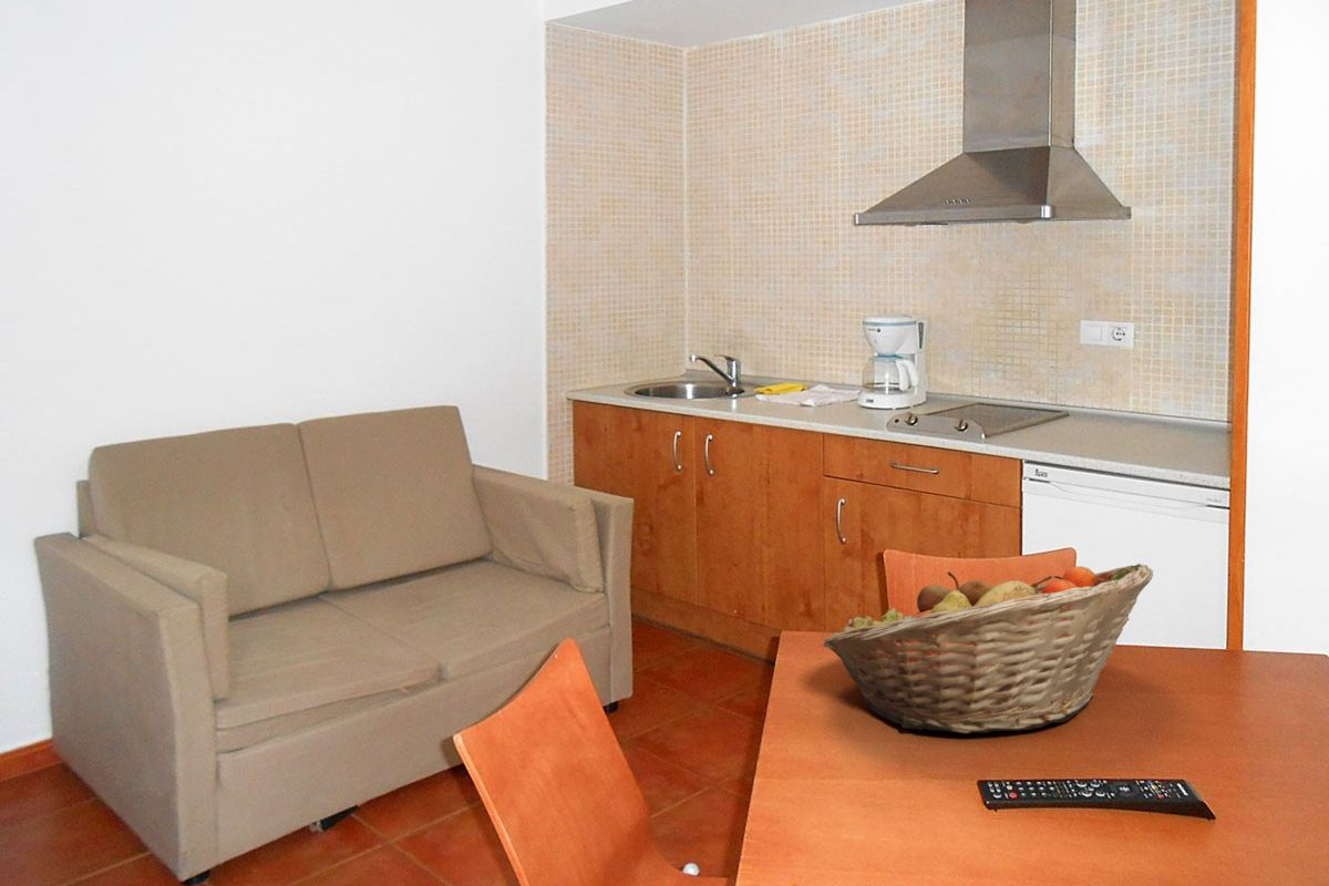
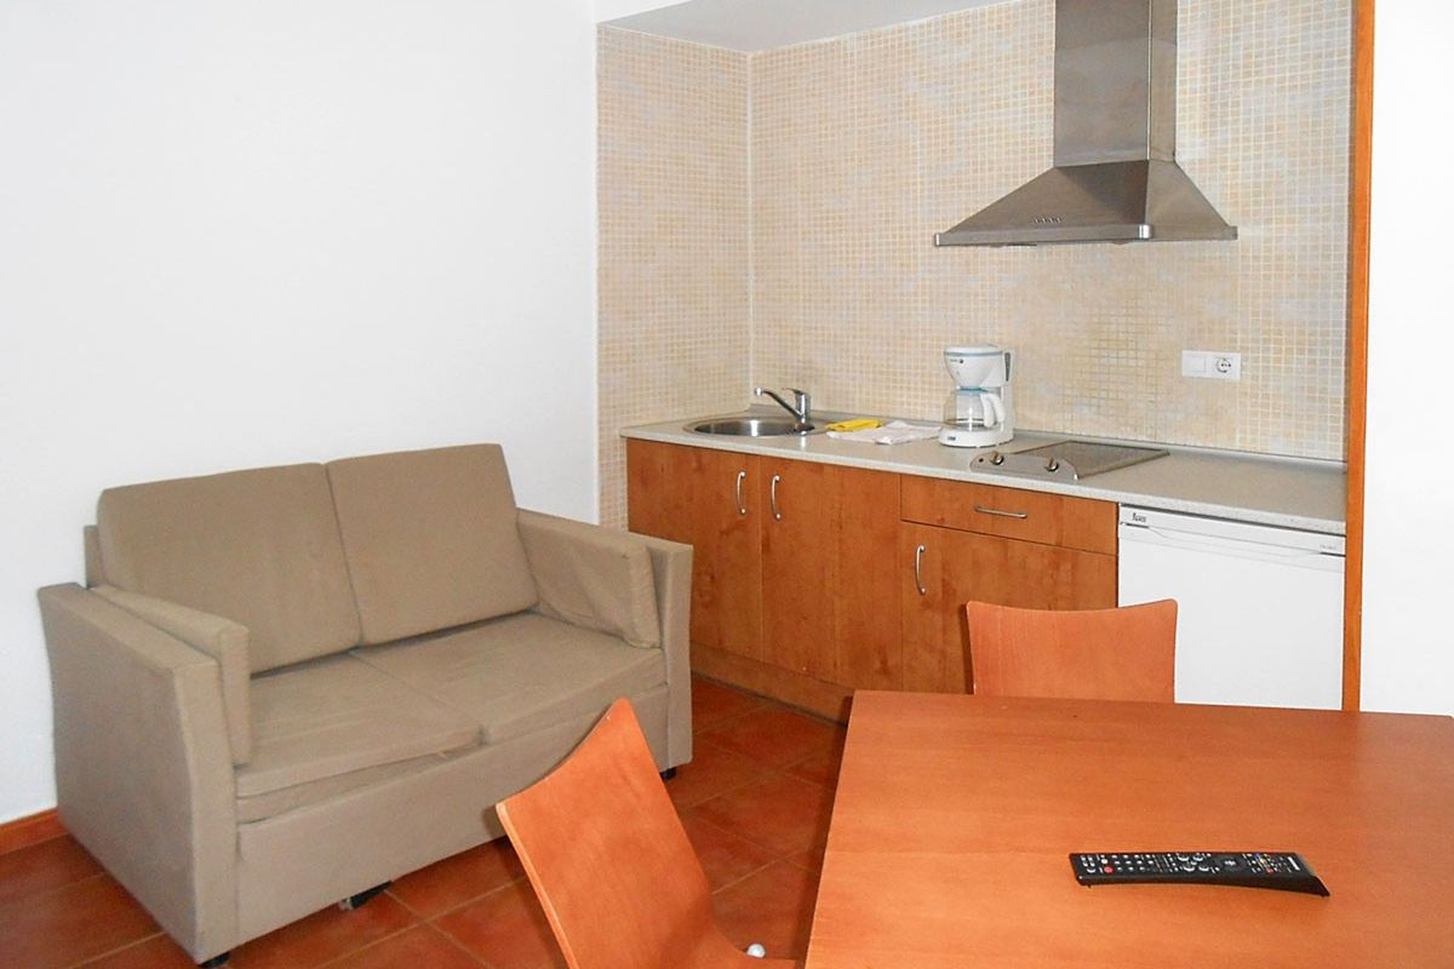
- fruit basket [822,563,1154,734]
